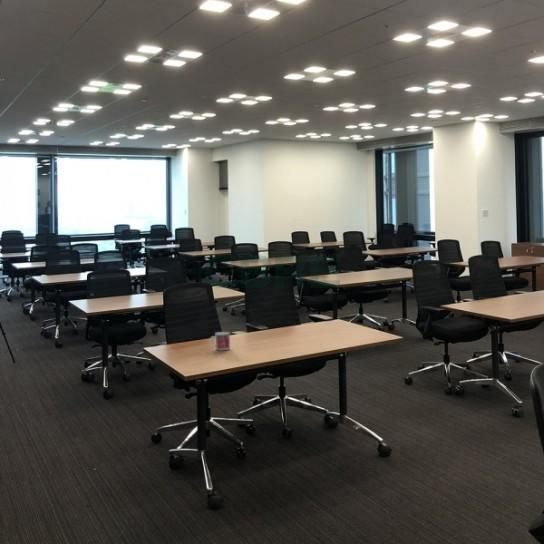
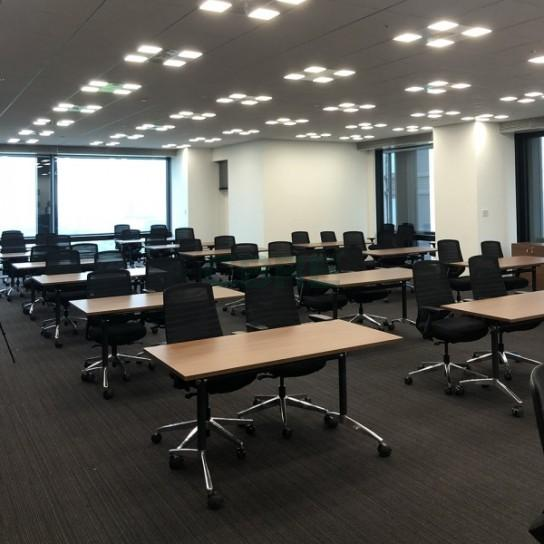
- mug [209,331,231,351]
